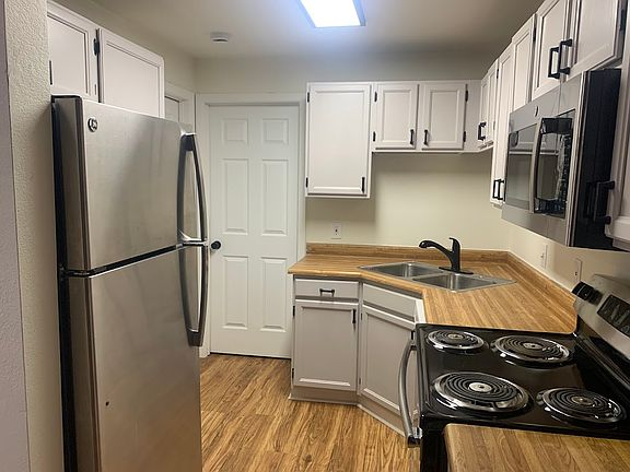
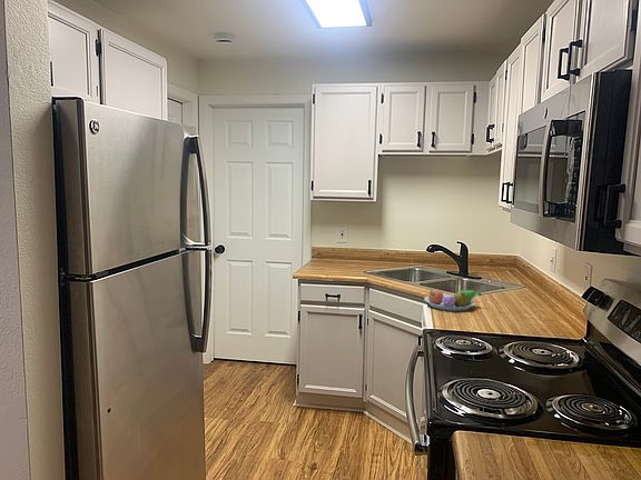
+ fruit bowl [423,289,483,312]
